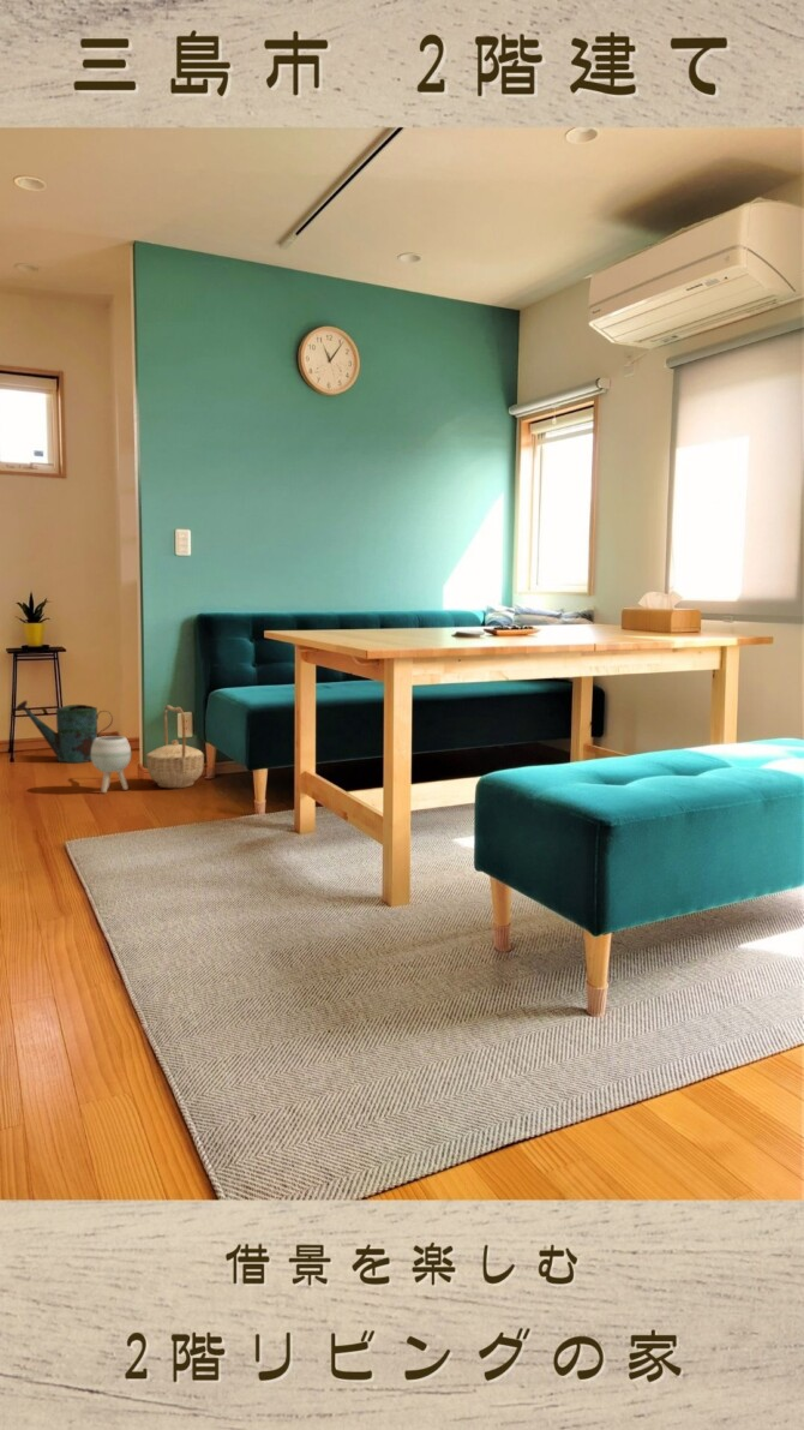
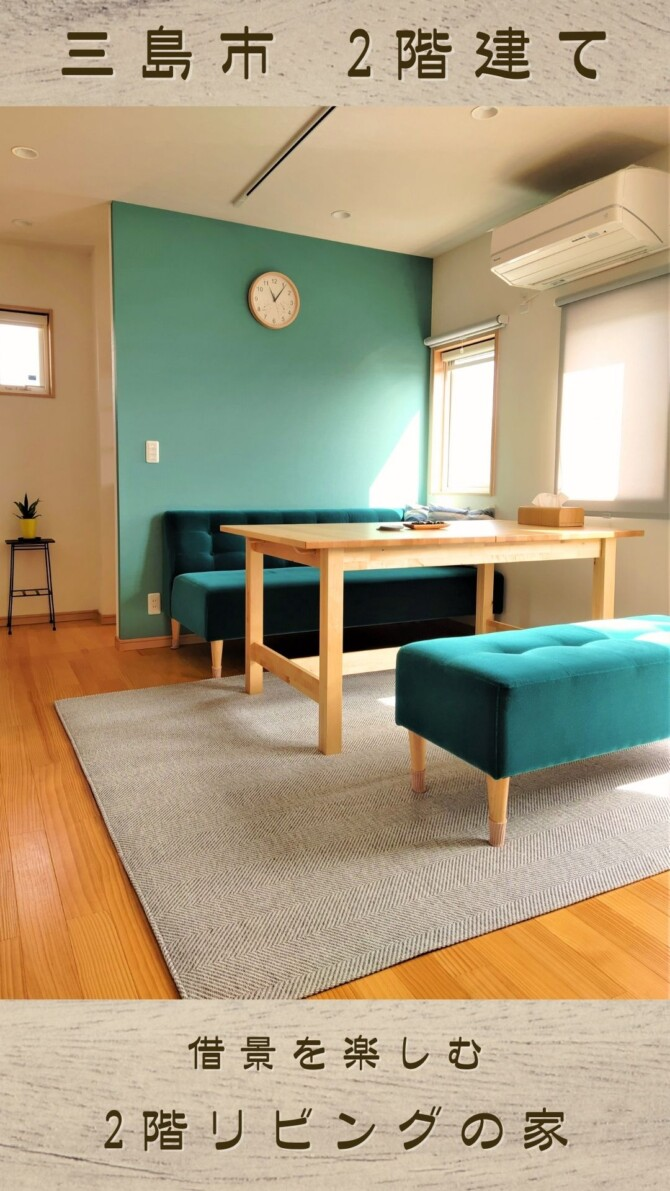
- basket [145,704,205,789]
- planter [91,735,132,794]
- watering can [14,699,114,764]
